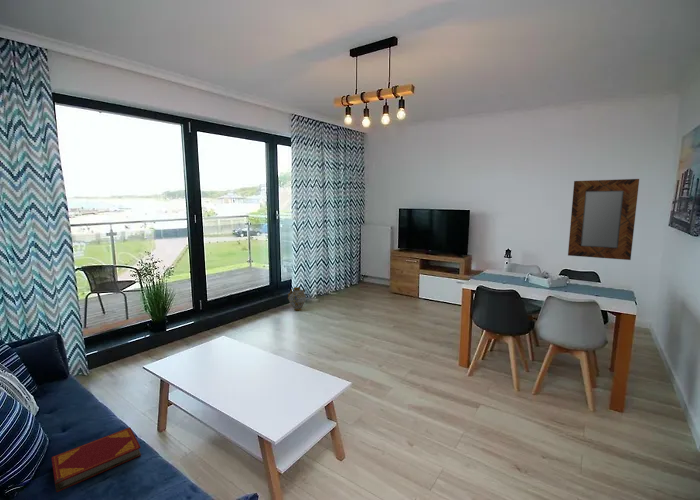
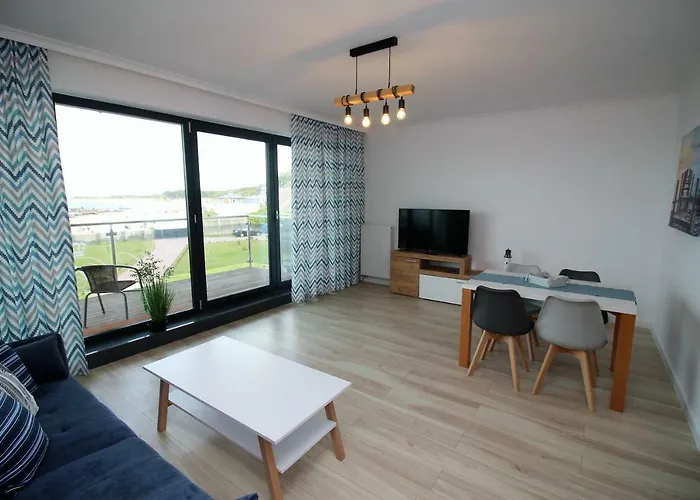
- ceramic jug [287,286,307,312]
- hardback book [50,426,142,493]
- home mirror [567,178,640,261]
